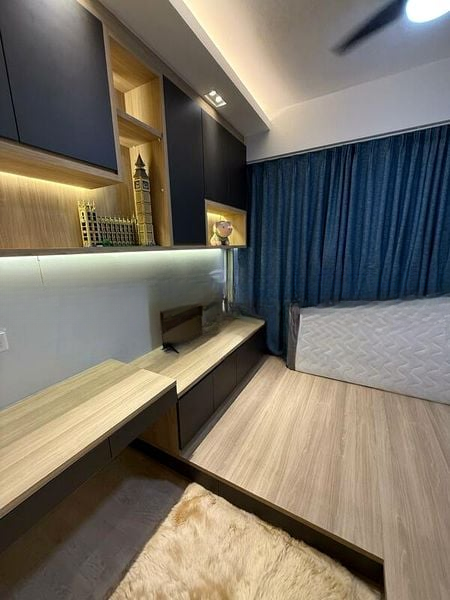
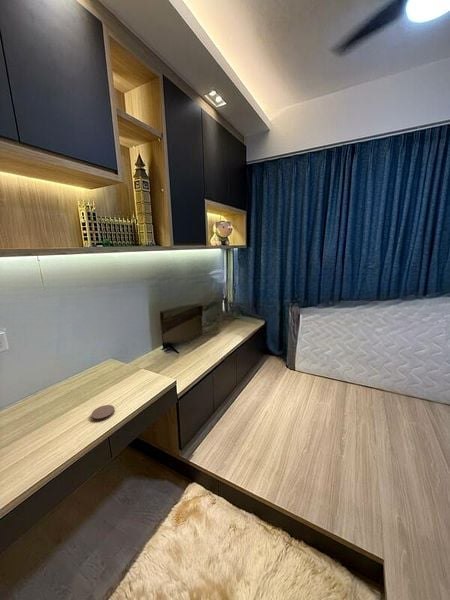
+ coaster [90,404,116,422]
